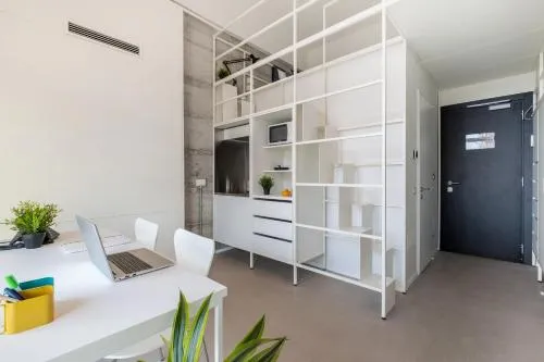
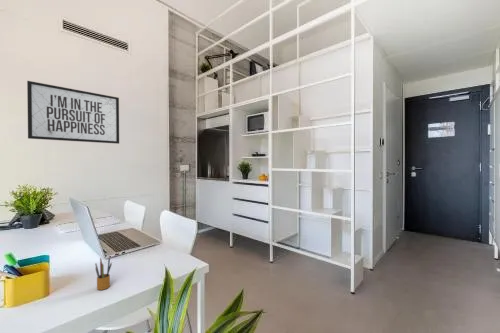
+ pencil box [94,255,113,291]
+ mirror [26,80,120,145]
